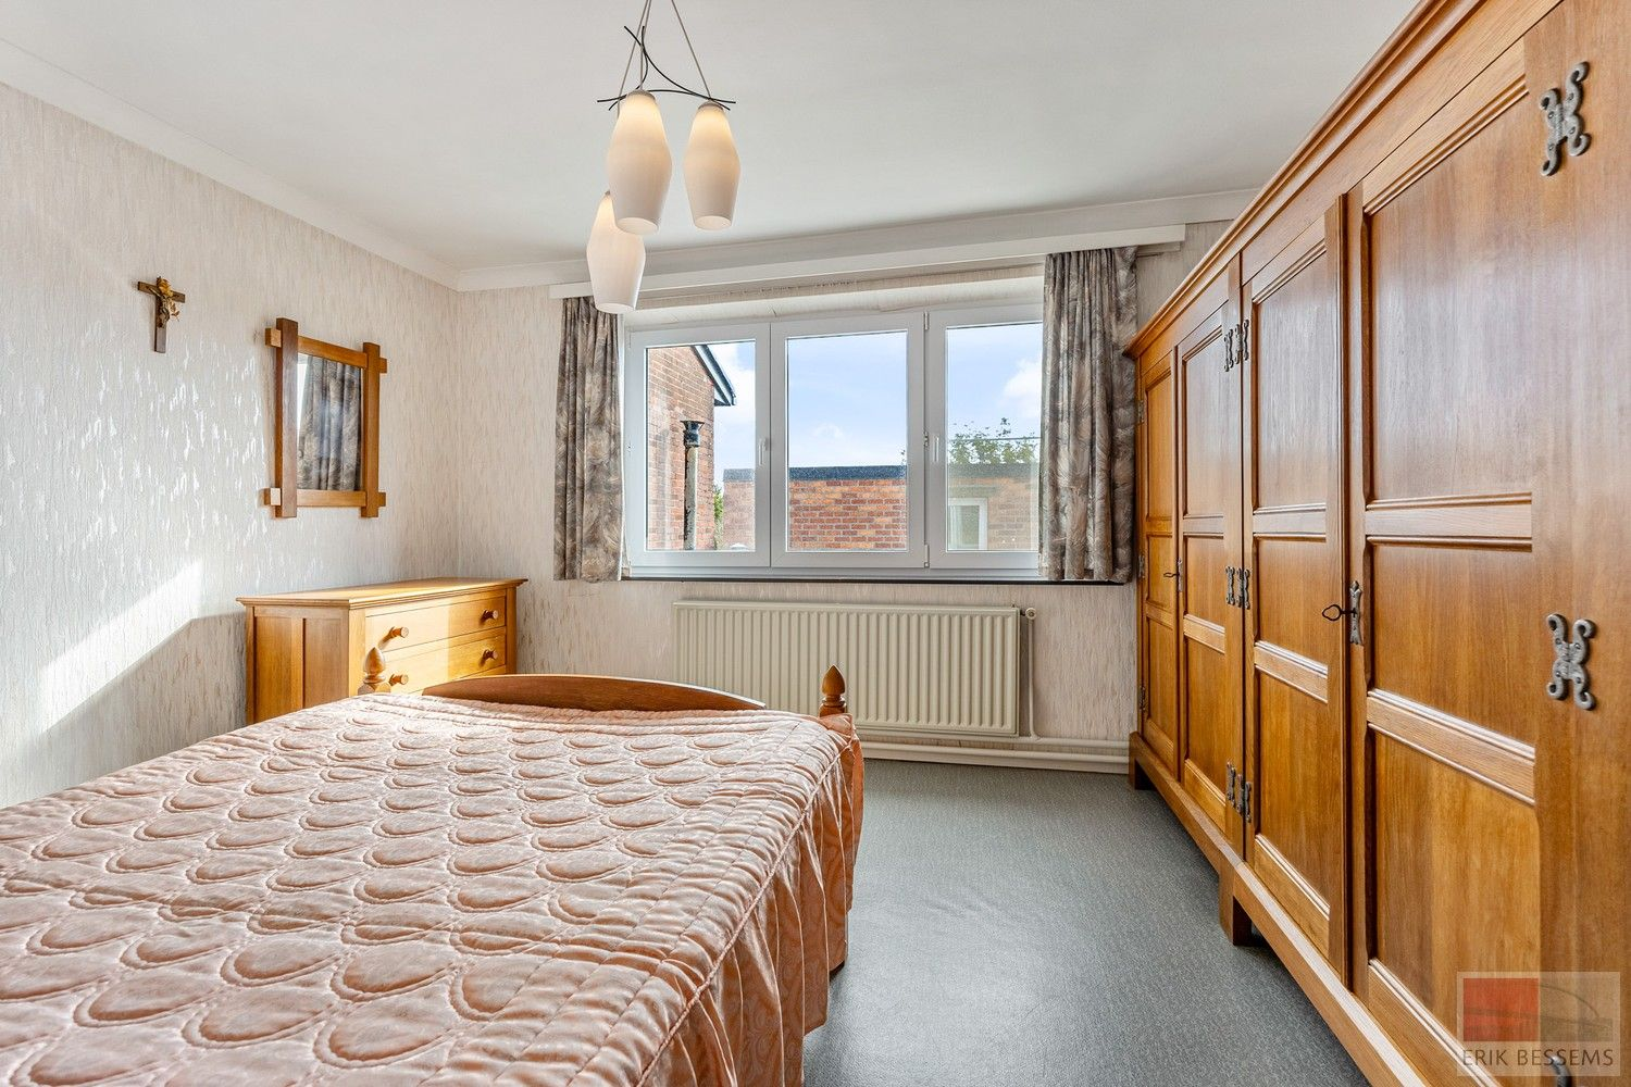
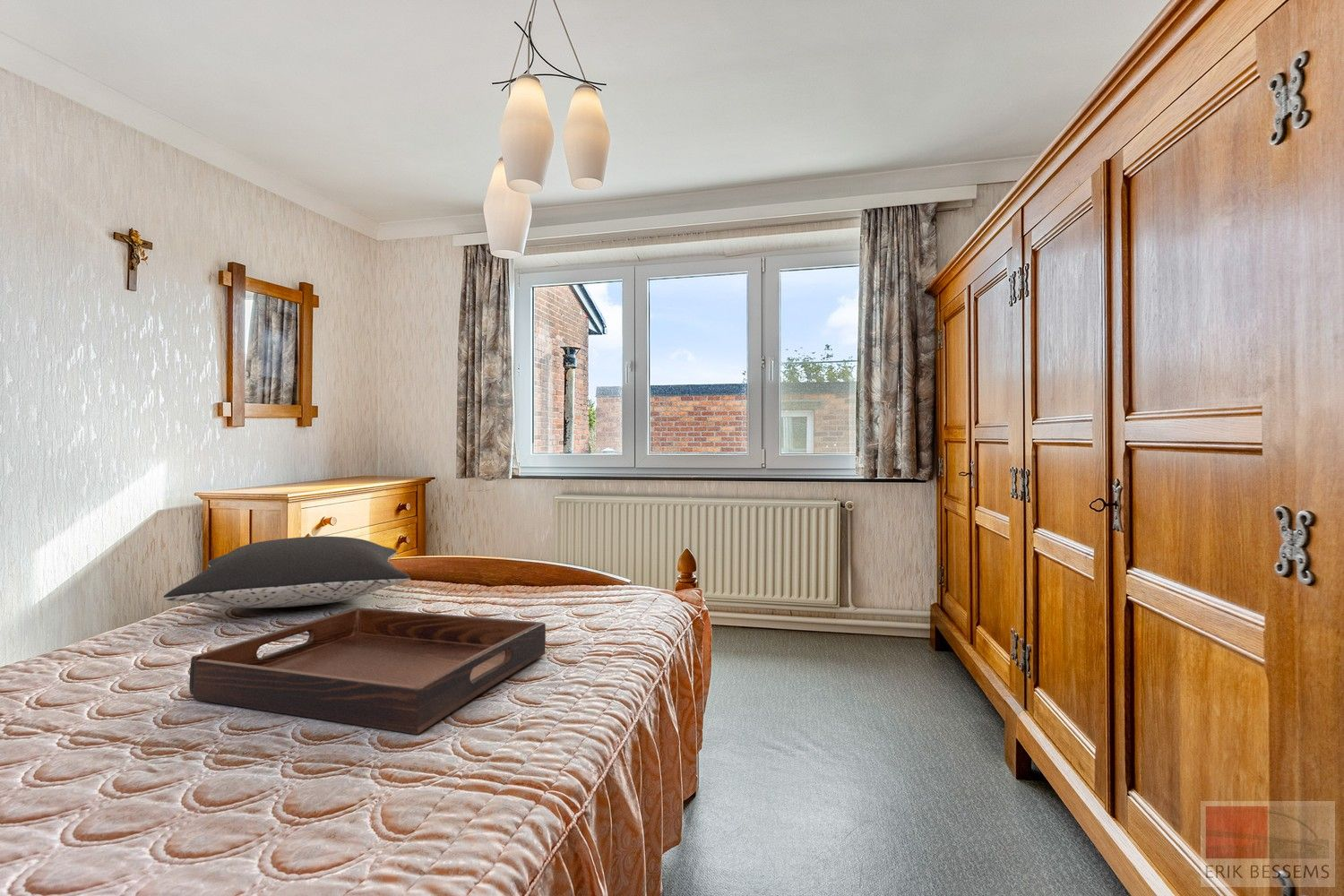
+ pillow [163,536,410,609]
+ serving tray [188,607,547,735]
